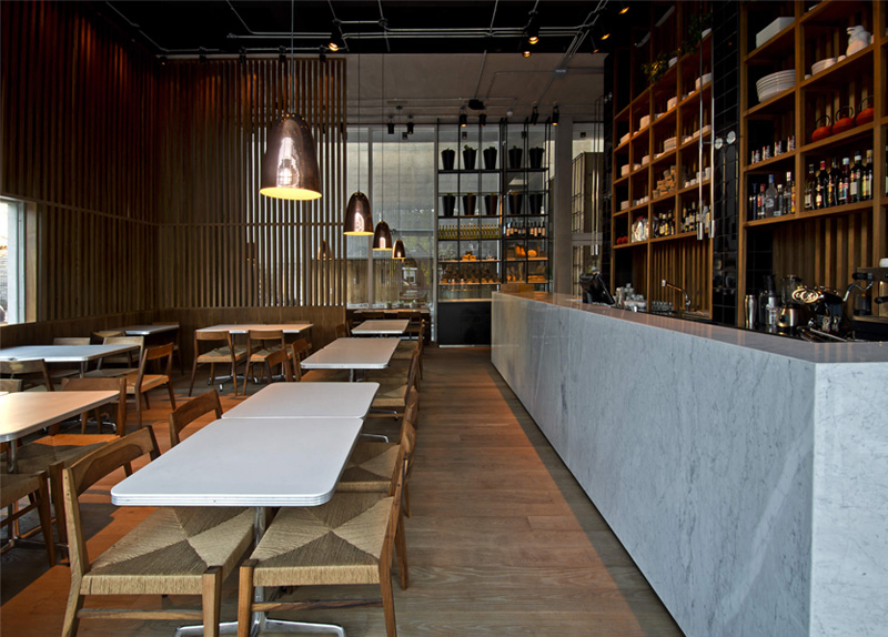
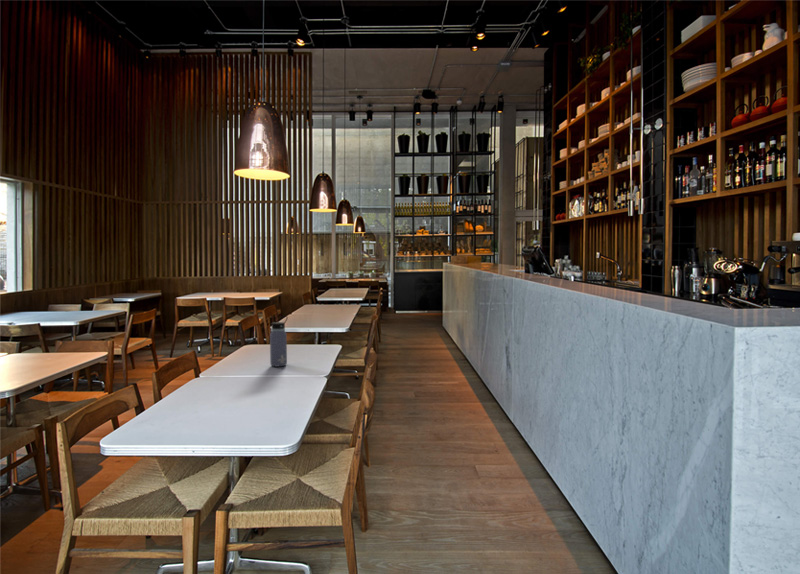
+ water bottle [269,315,289,368]
